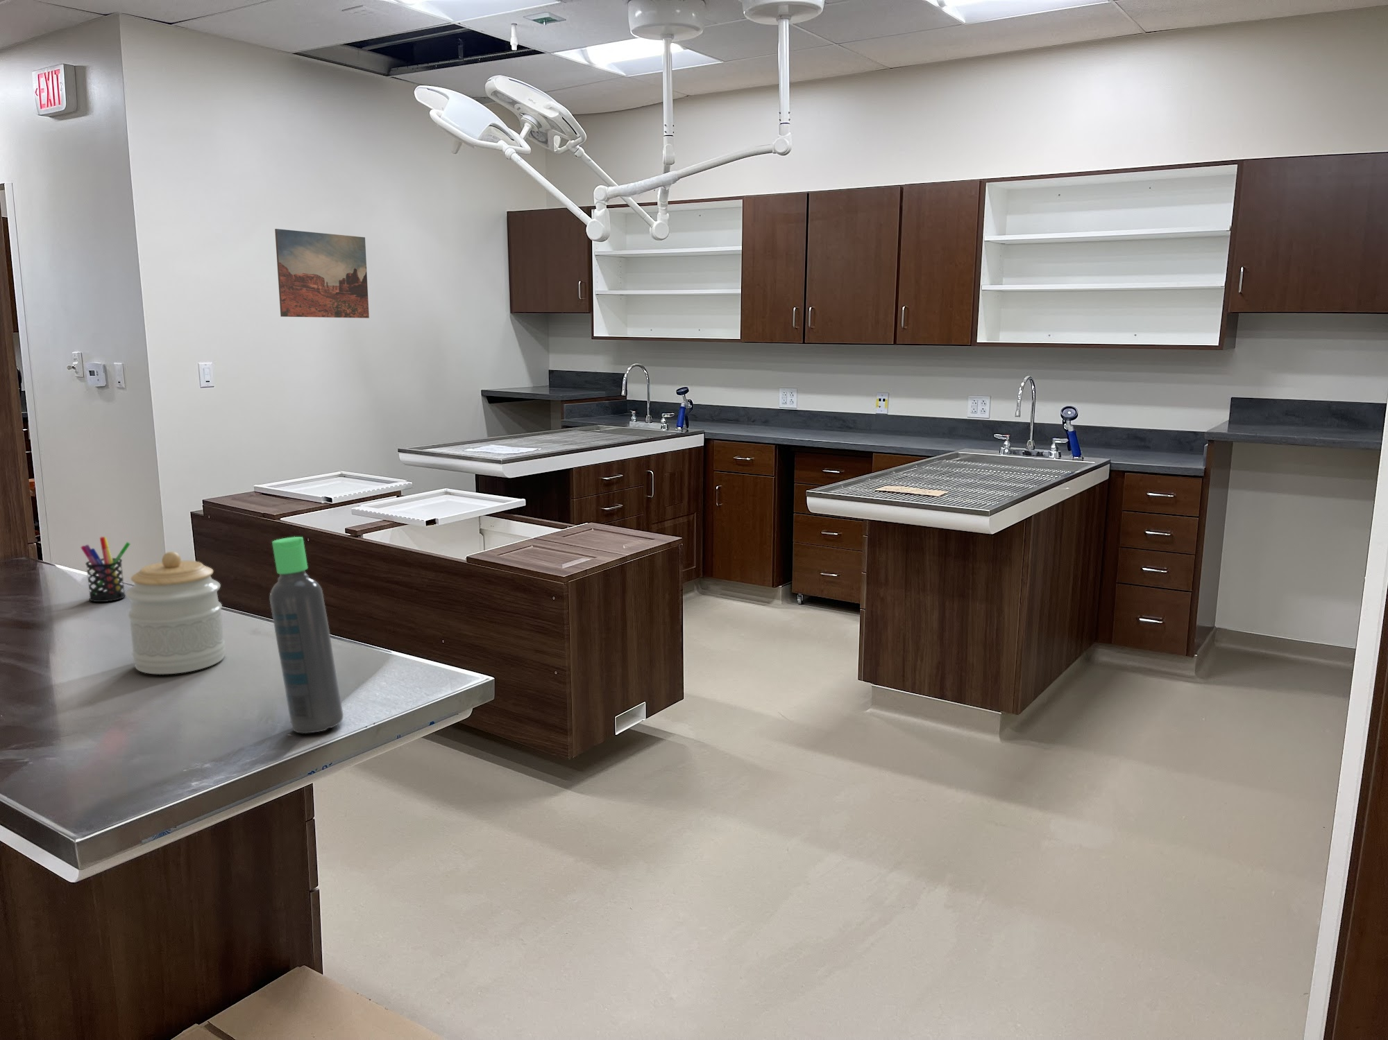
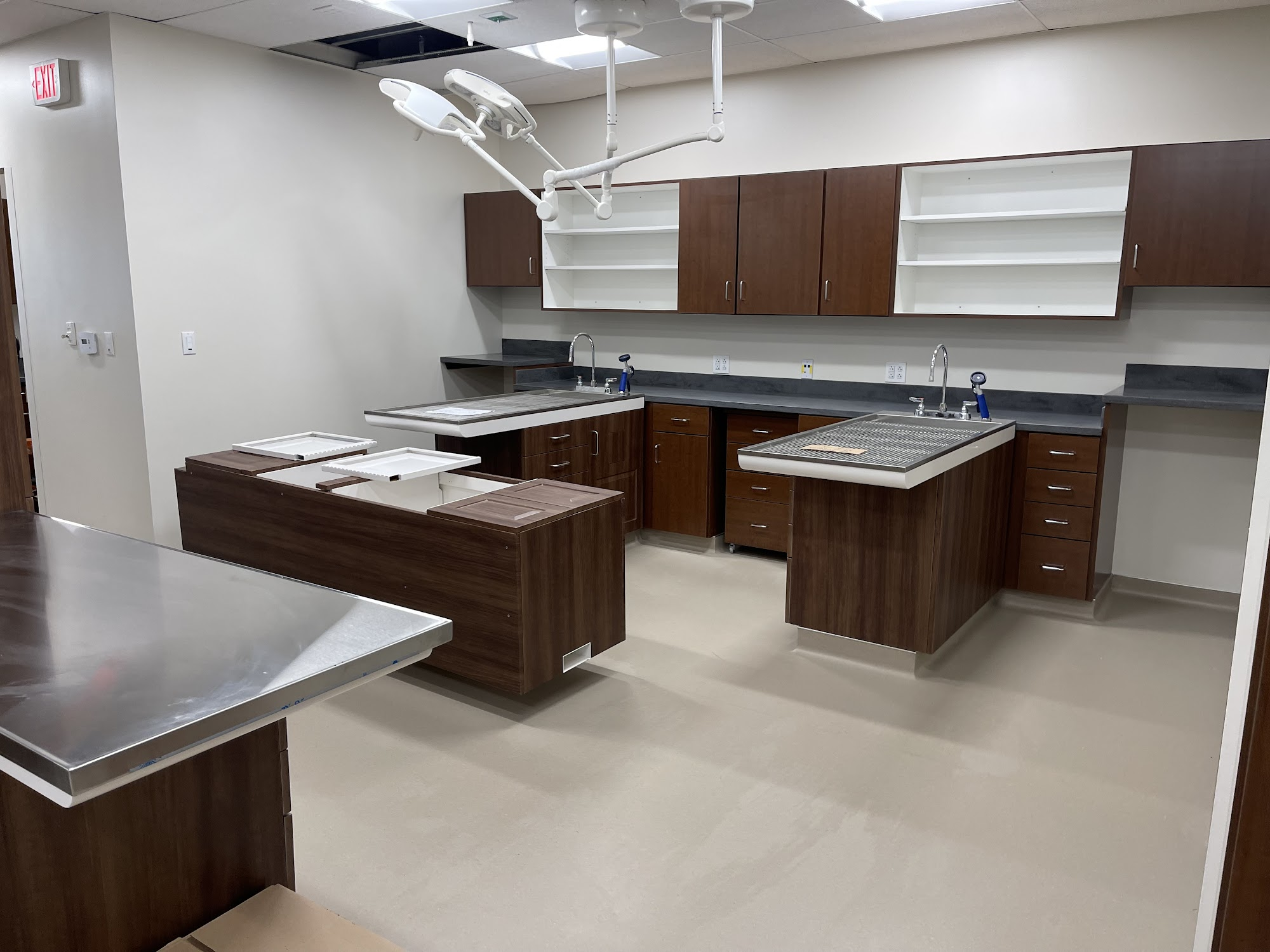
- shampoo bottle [269,536,344,734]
- pen holder [81,536,131,603]
- wall art [274,228,369,319]
- jar [126,552,226,675]
